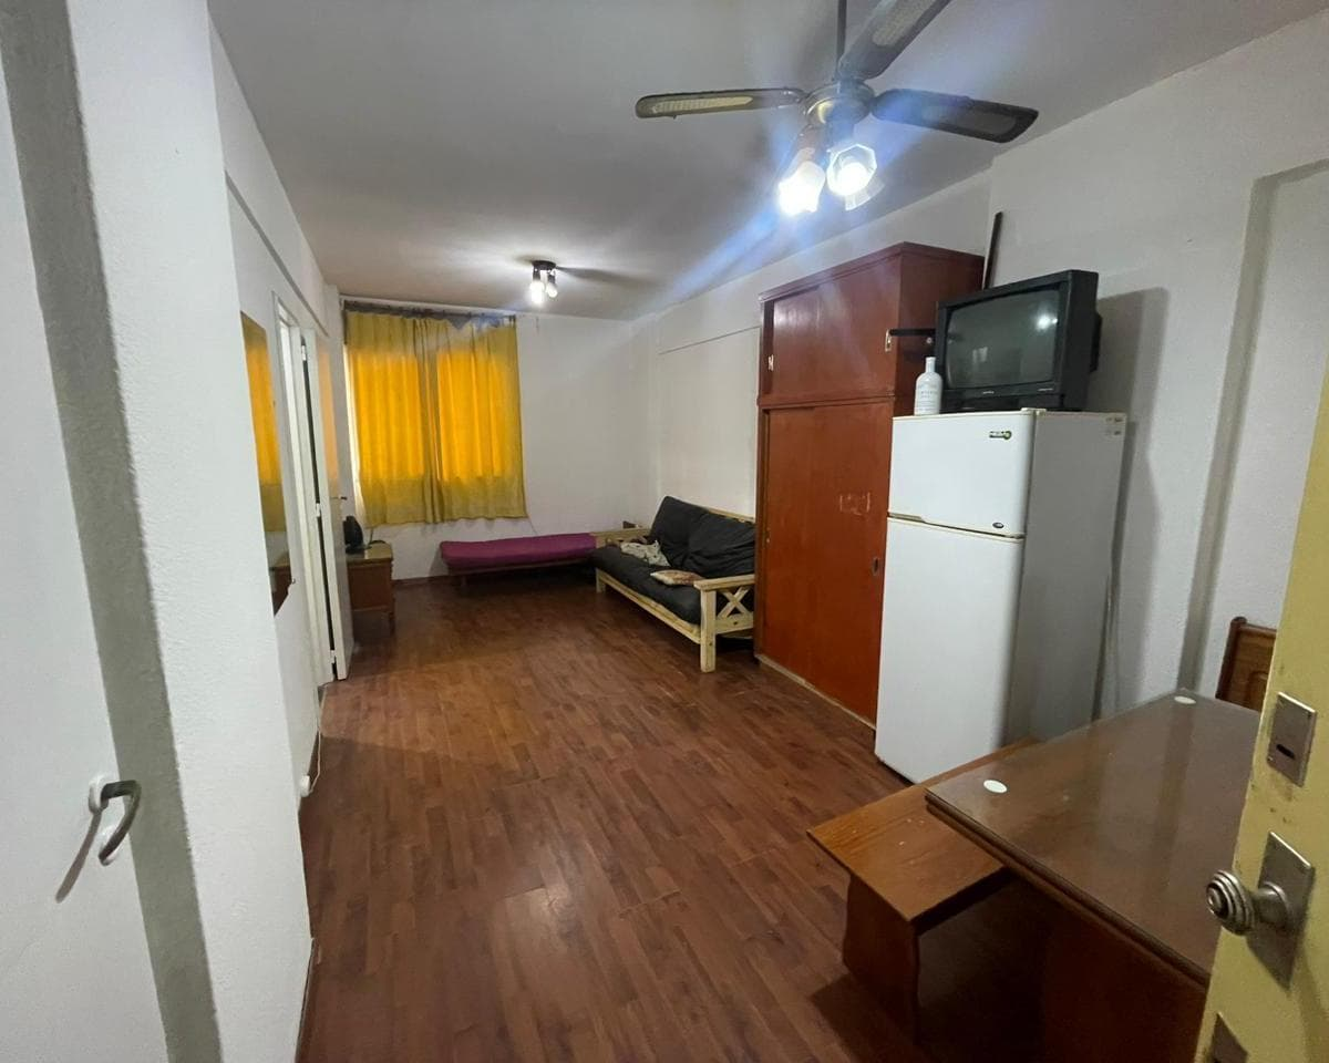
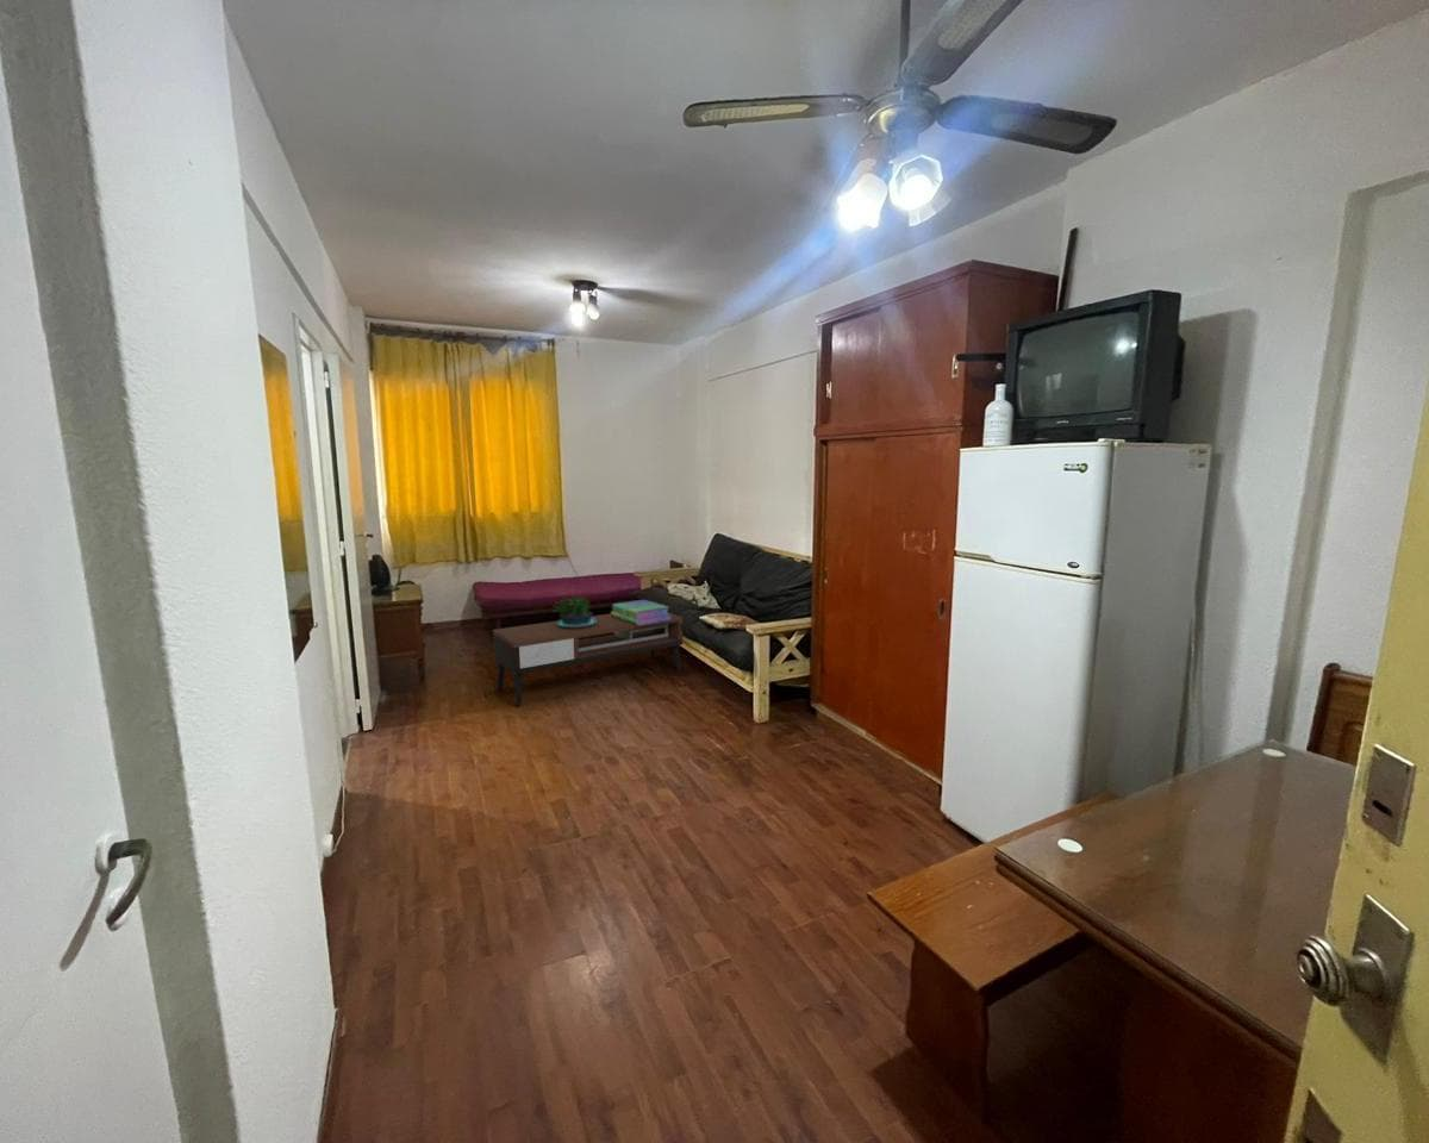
+ stack of books [610,599,672,625]
+ coffee table [492,612,684,707]
+ potted plant [550,594,595,627]
